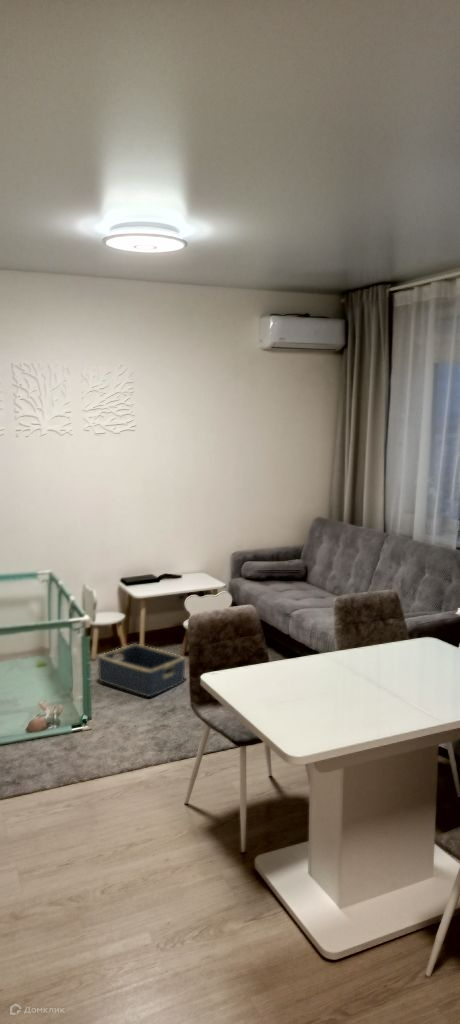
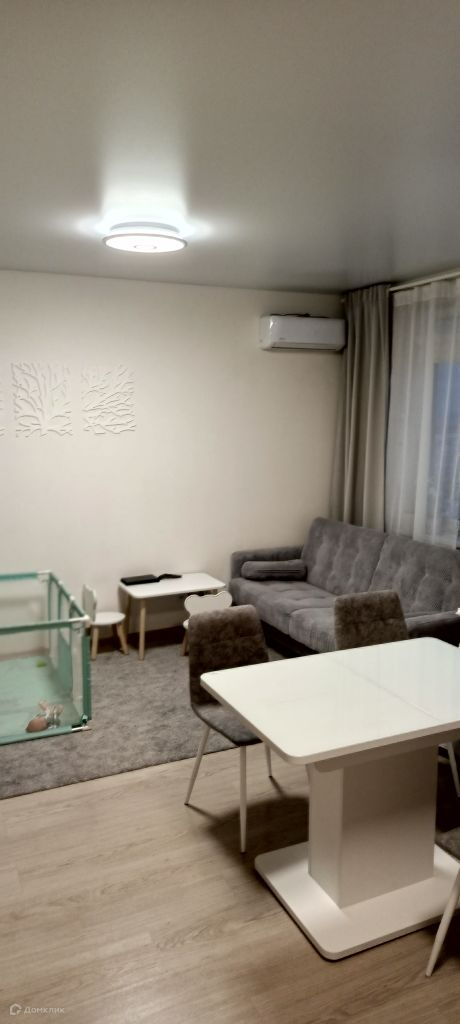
- basket [97,643,186,698]
